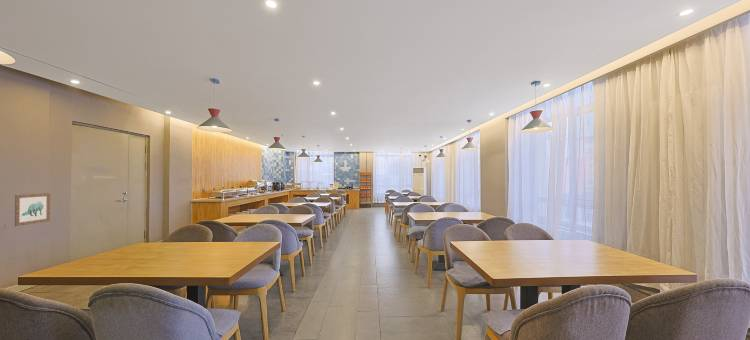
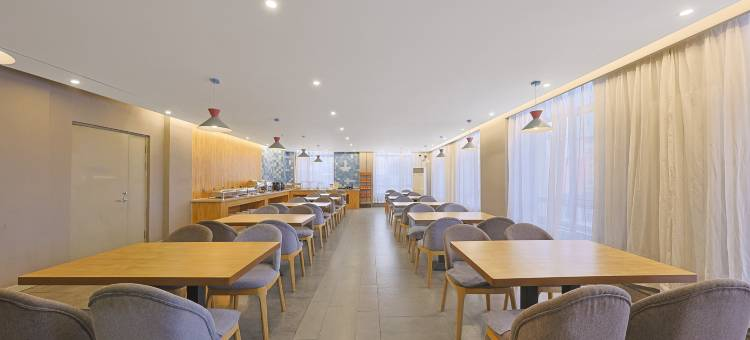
- wall art [14,192,51,227]
